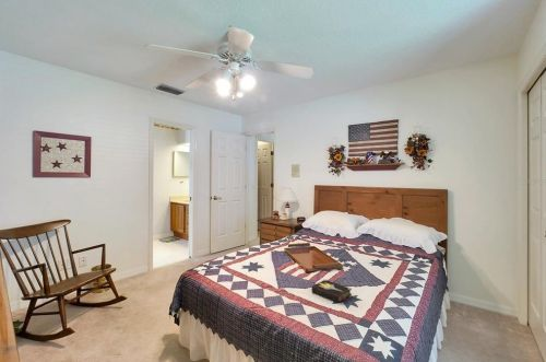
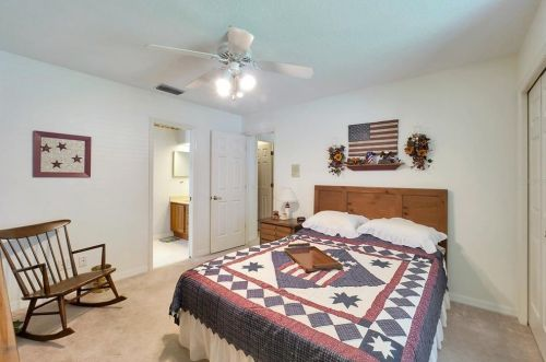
- hardback book [311,278,353,304]
